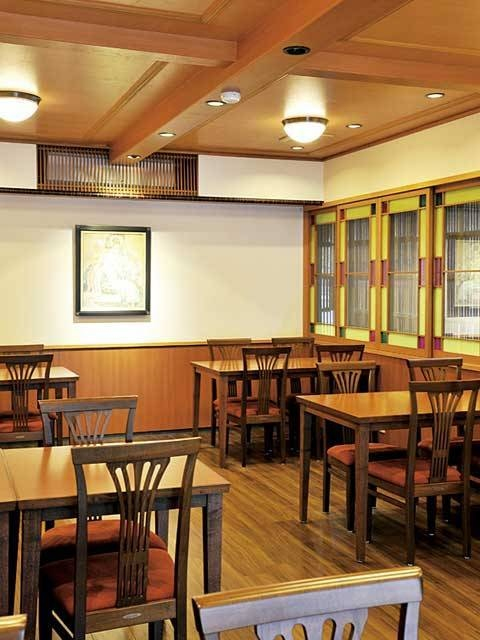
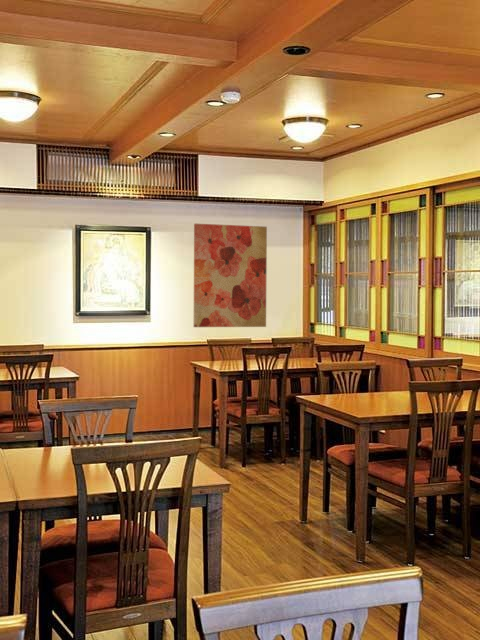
+ wall art [193,223,268,328]
